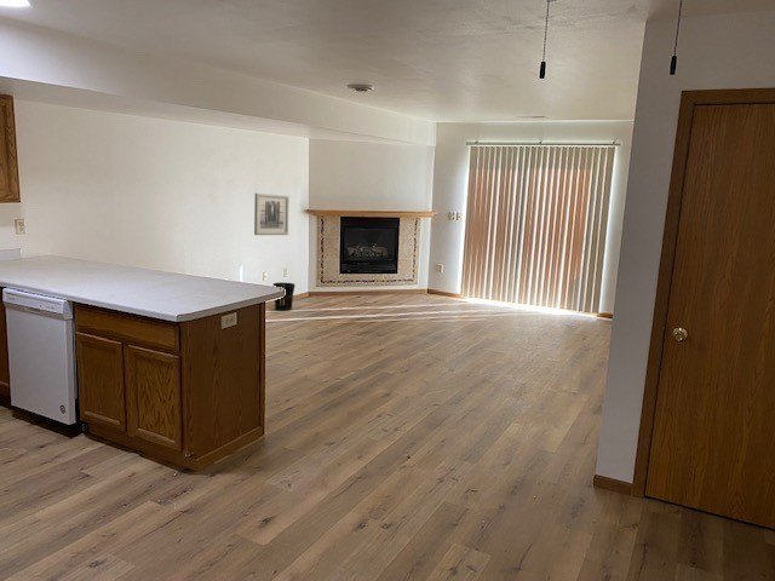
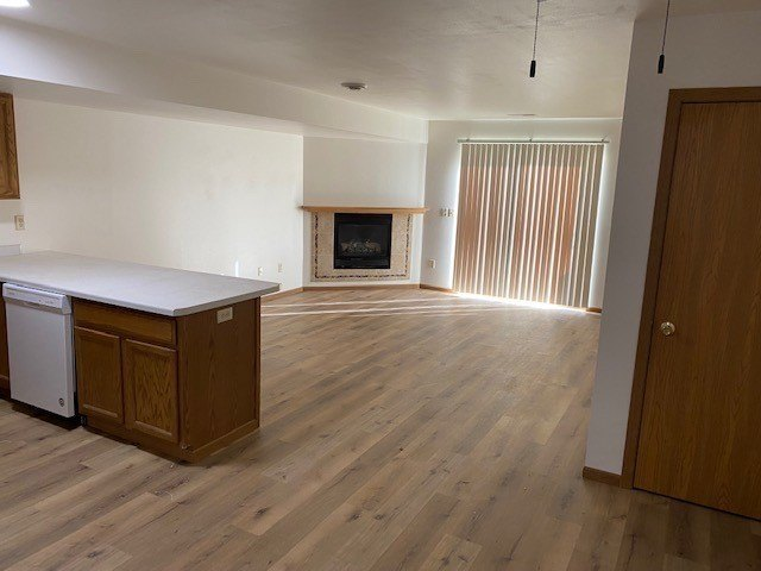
- wastebasket [272,282,295,311]
- wall art [253,192,291,236]
